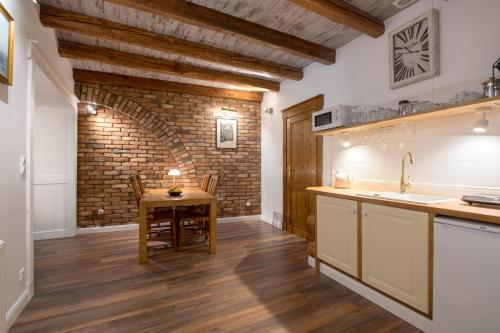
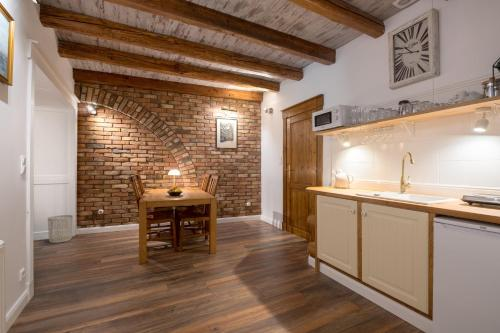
+ waste bin [47,214,74,244]
